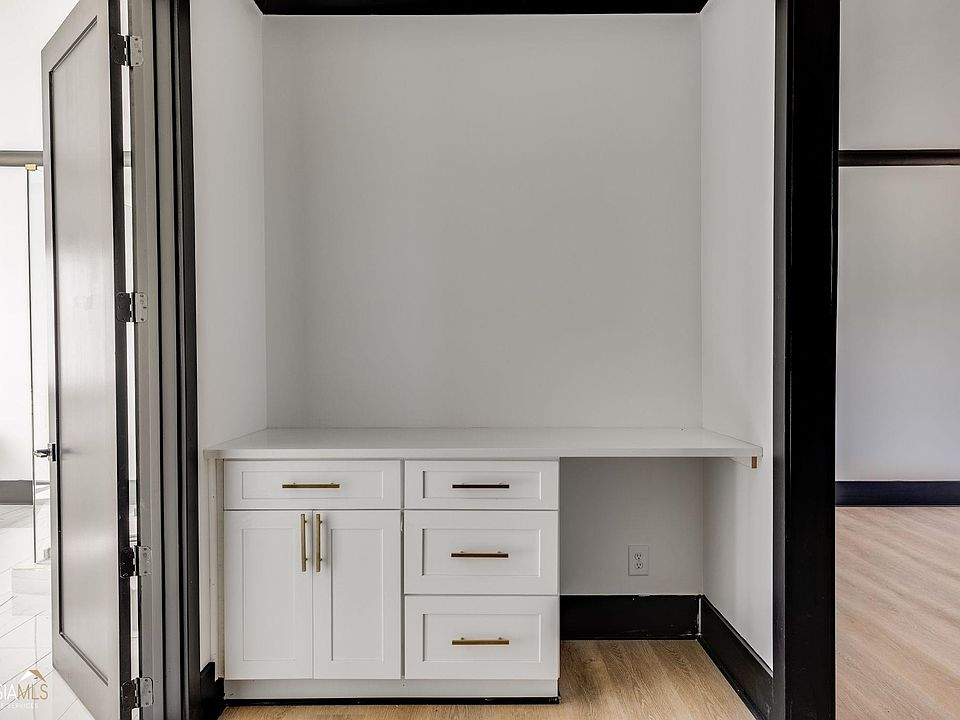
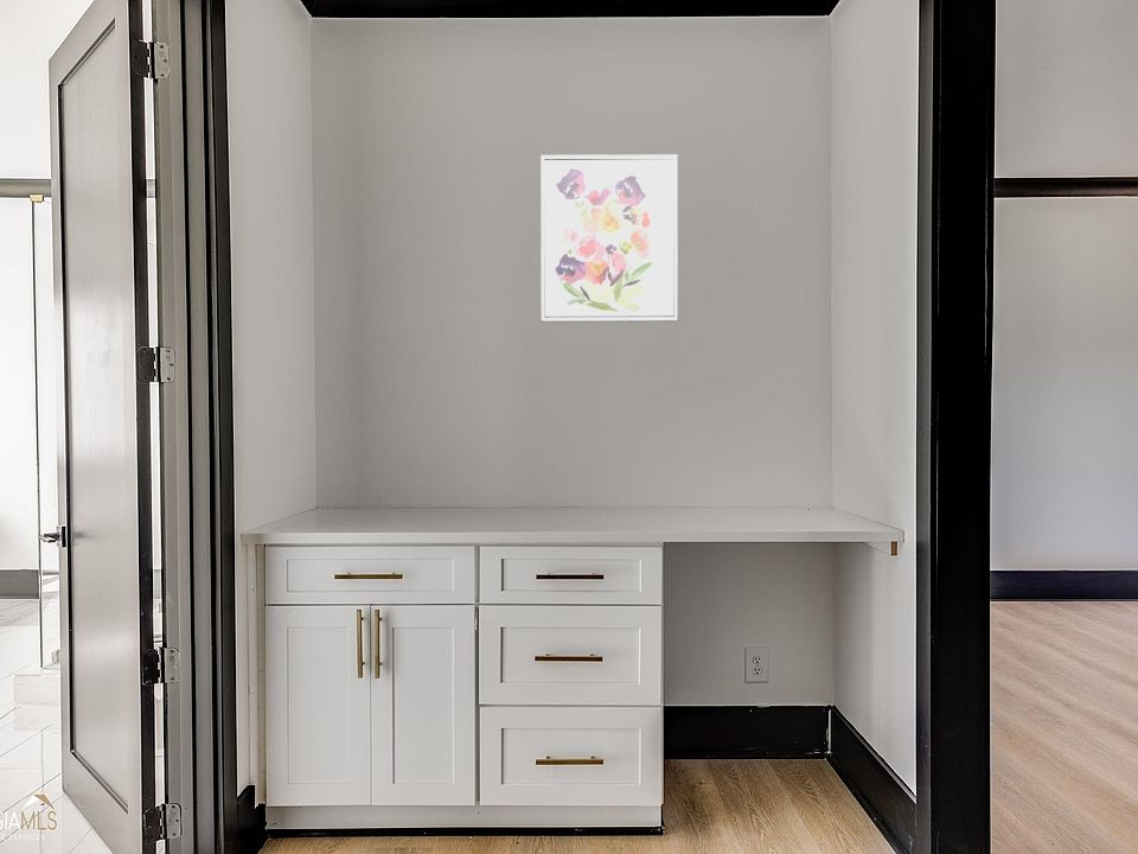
+ wall art [539,153,679,324]
